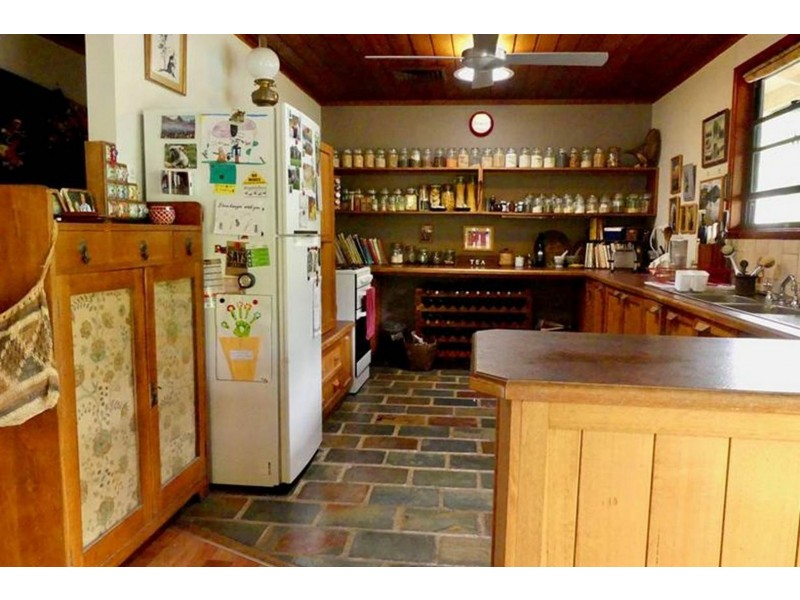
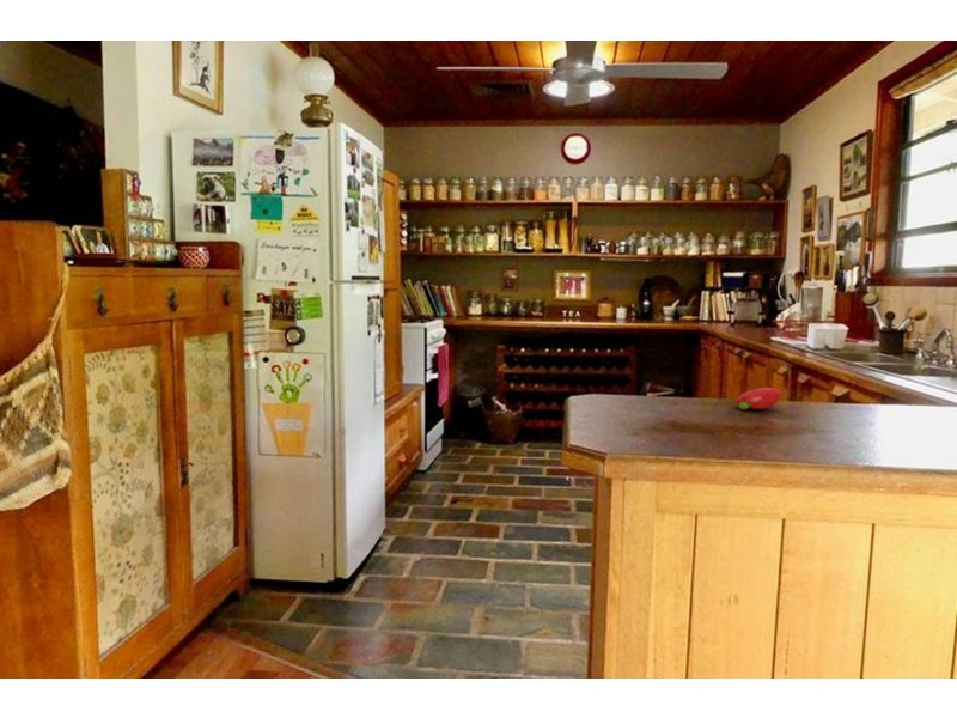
+ fruit [731,387,784,410]
